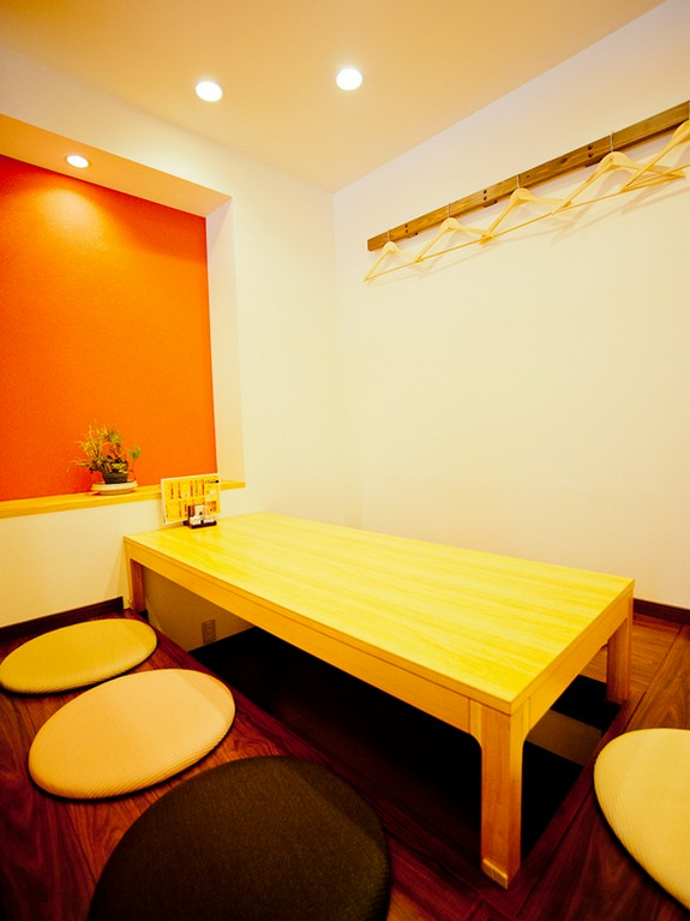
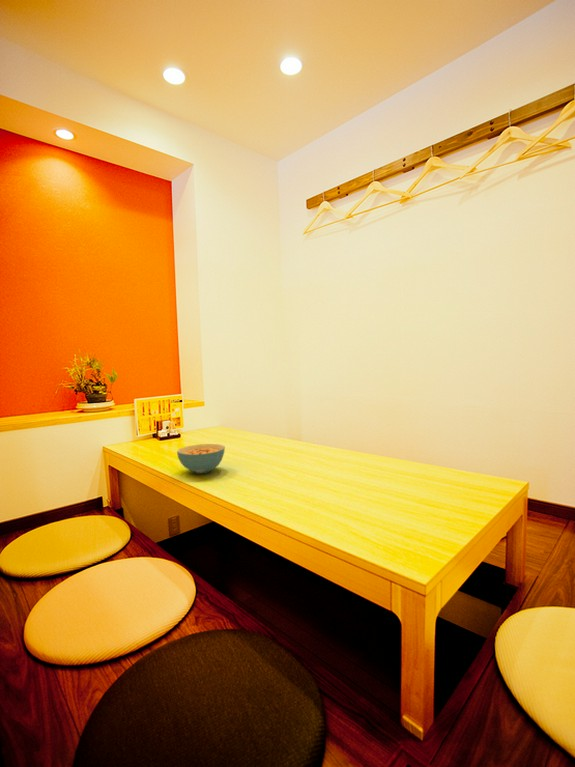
+ cereal bowl [176,443,226,475]
